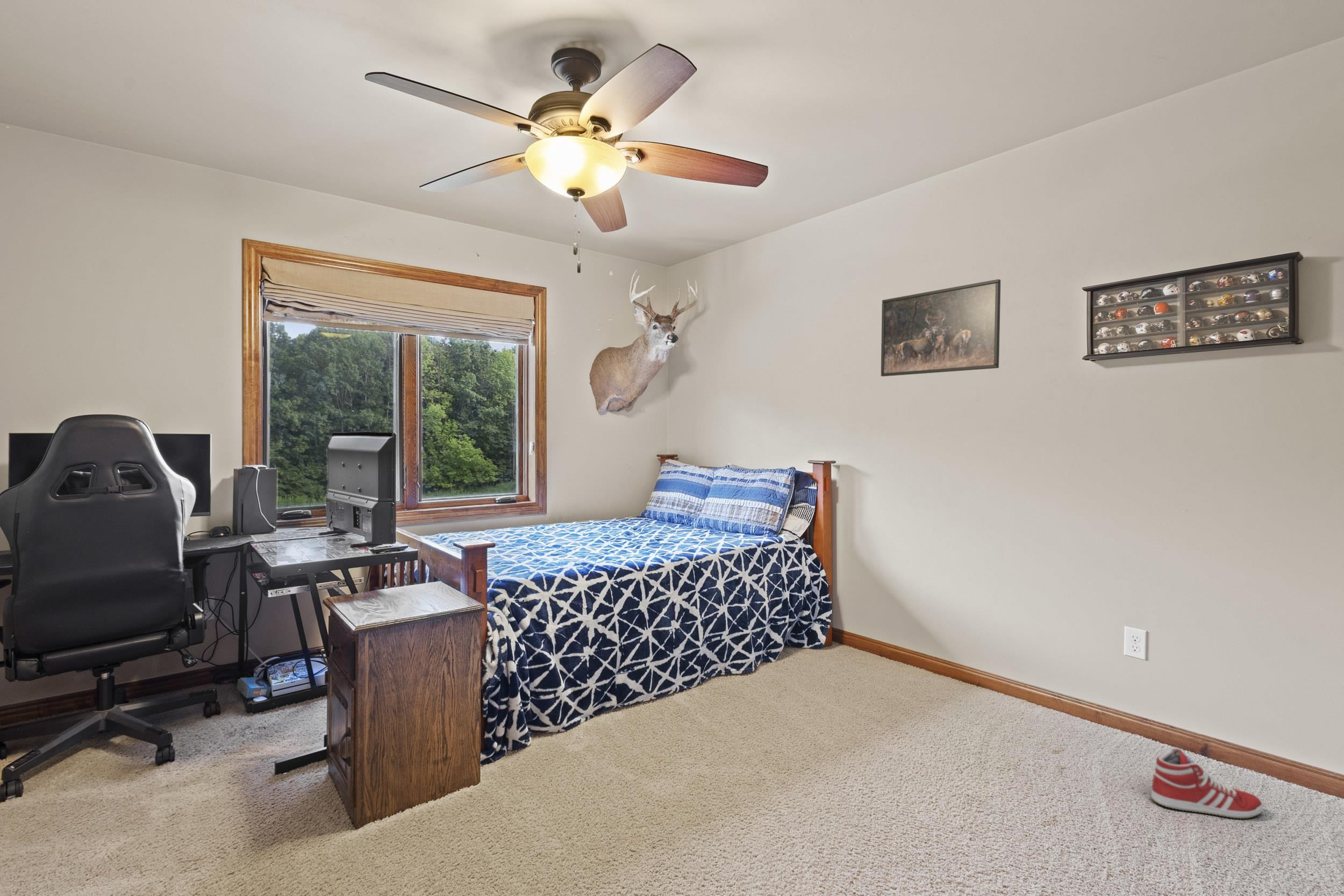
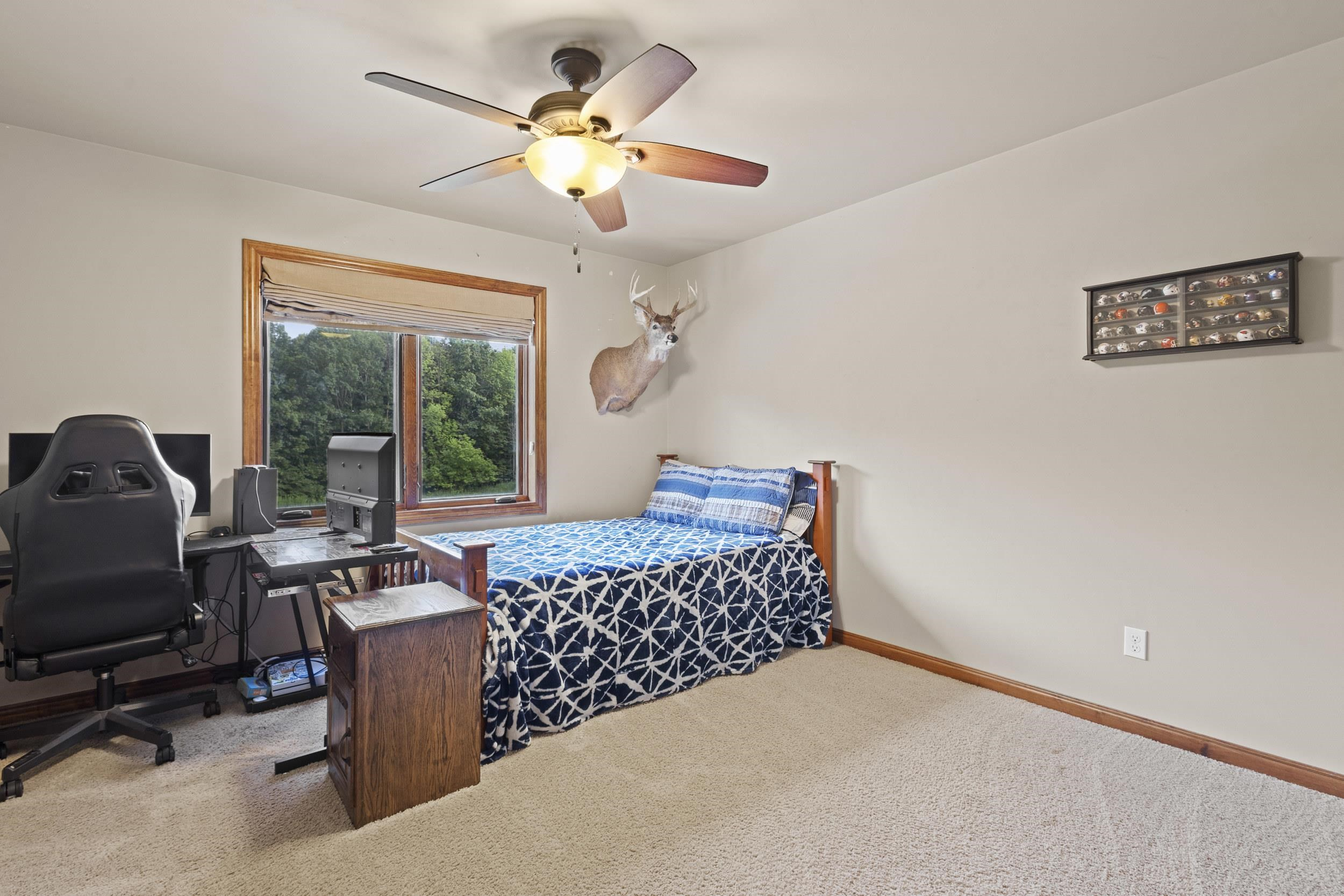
- sneaker [1150,747,1264,819]
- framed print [881,278,1001,377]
